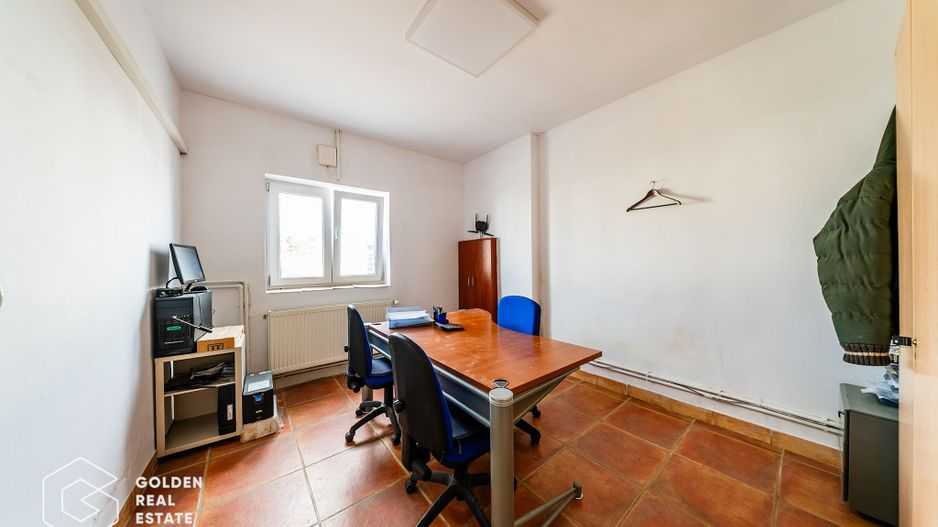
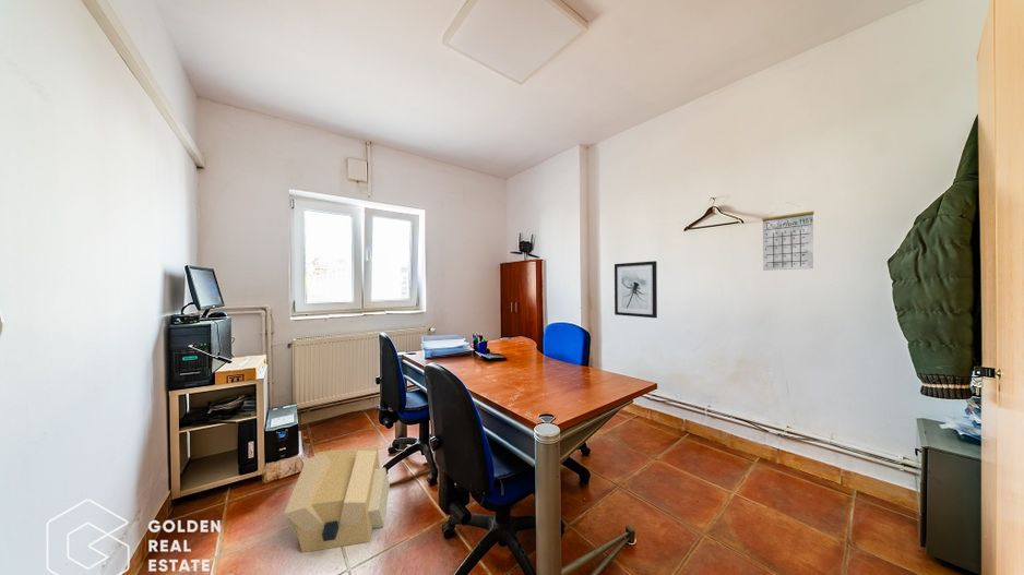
+ cardboard box [283,445,391,553]
+ wall art [614,260,658,319]
+ calendar [761,201,815,272]
